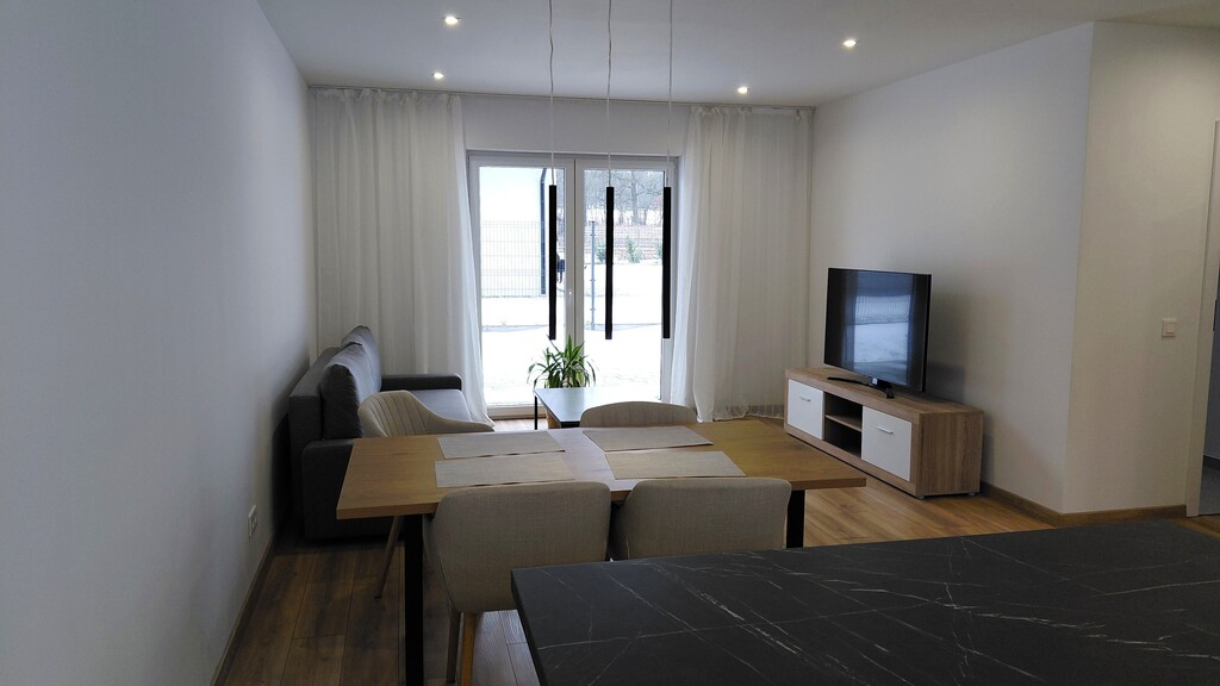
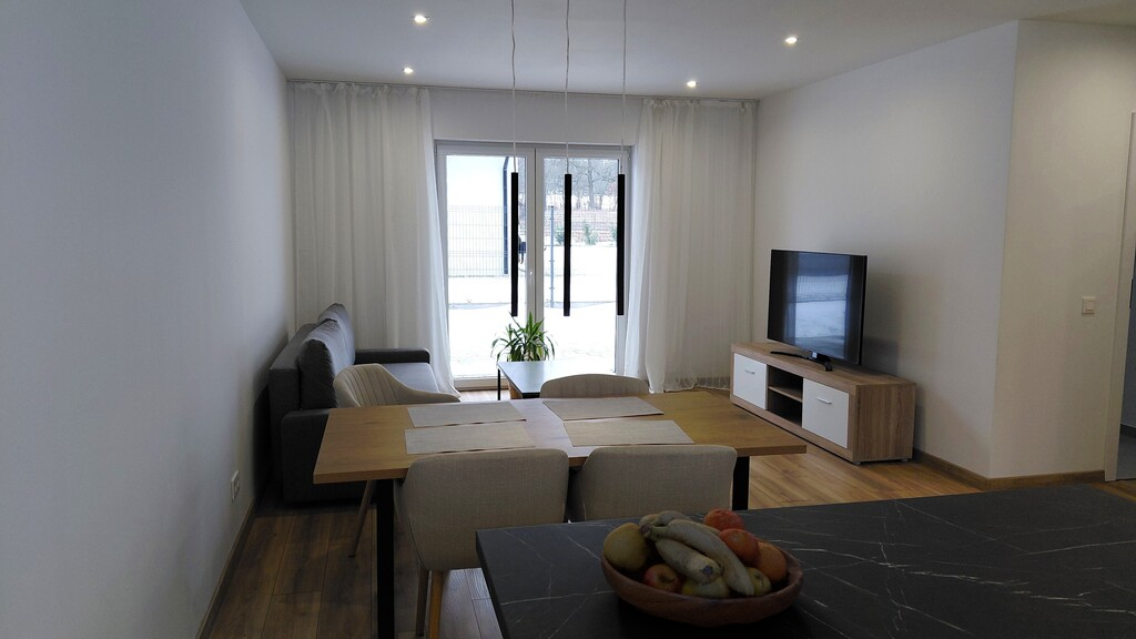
+ fruit bowl [600,508,805,628]
